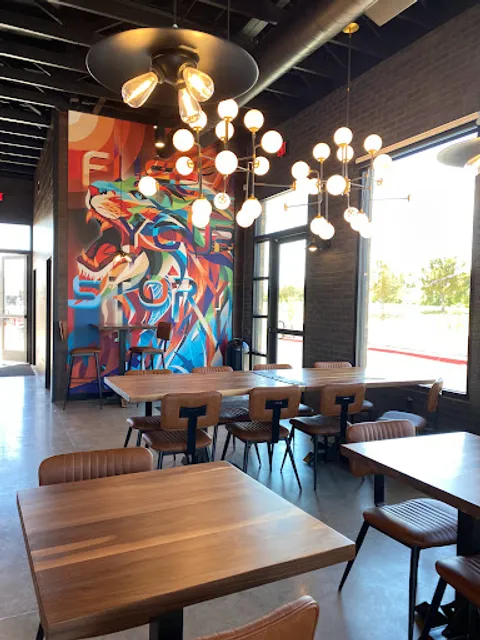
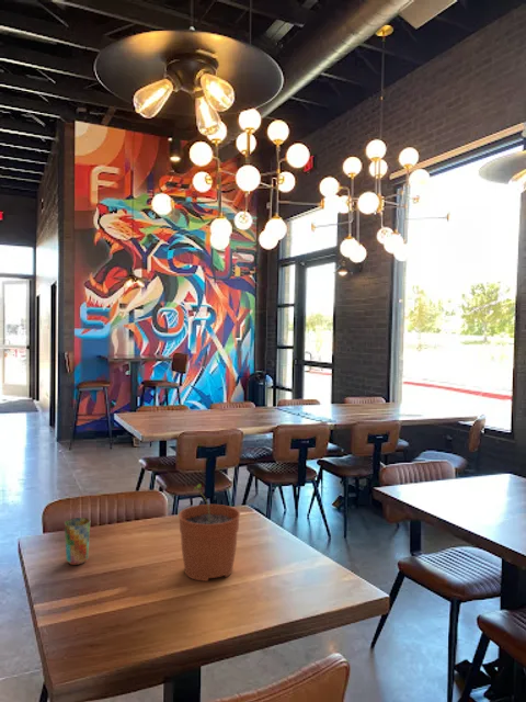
+ cup [64,517,91,566]
+ plant pot [178,483,241,582]
